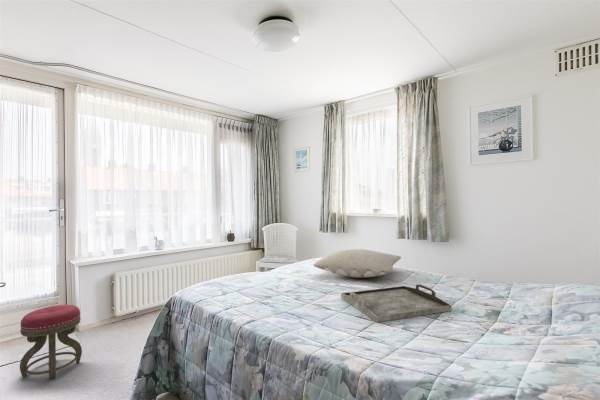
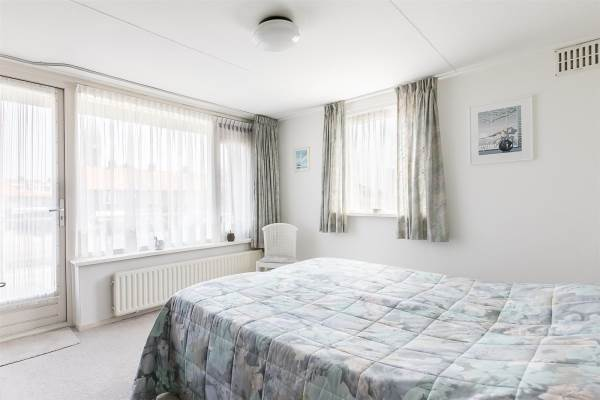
- stool [19,304,83,380]
- pillow [313,248,402,279]
- serving tray [340,283,453,323]
